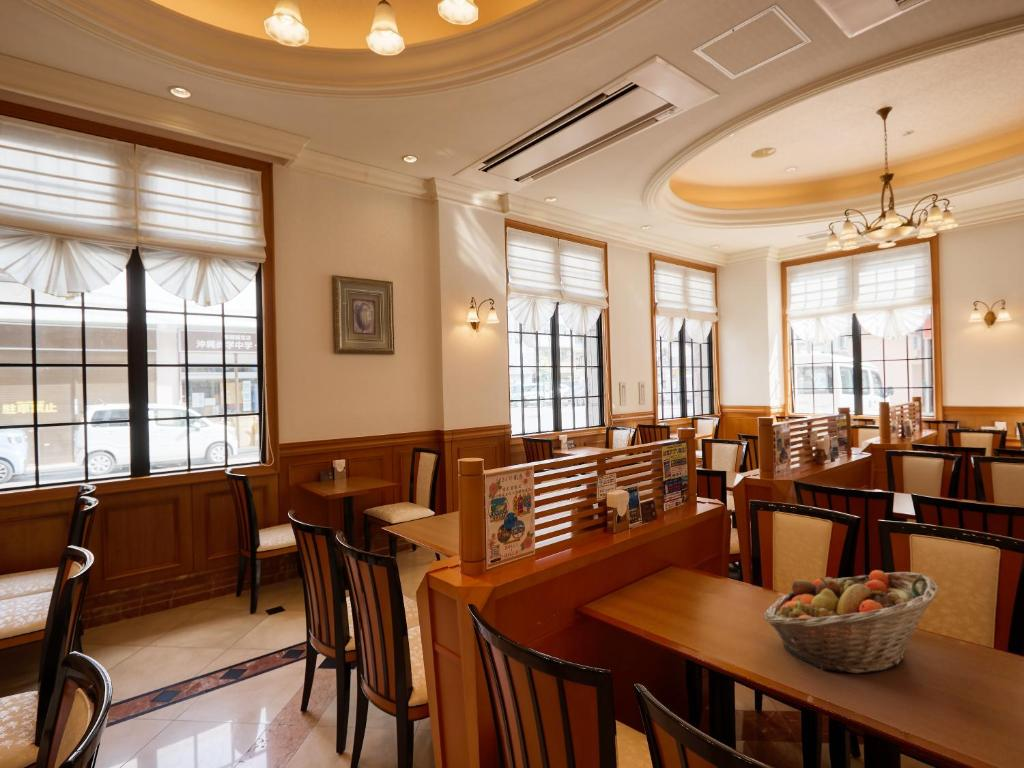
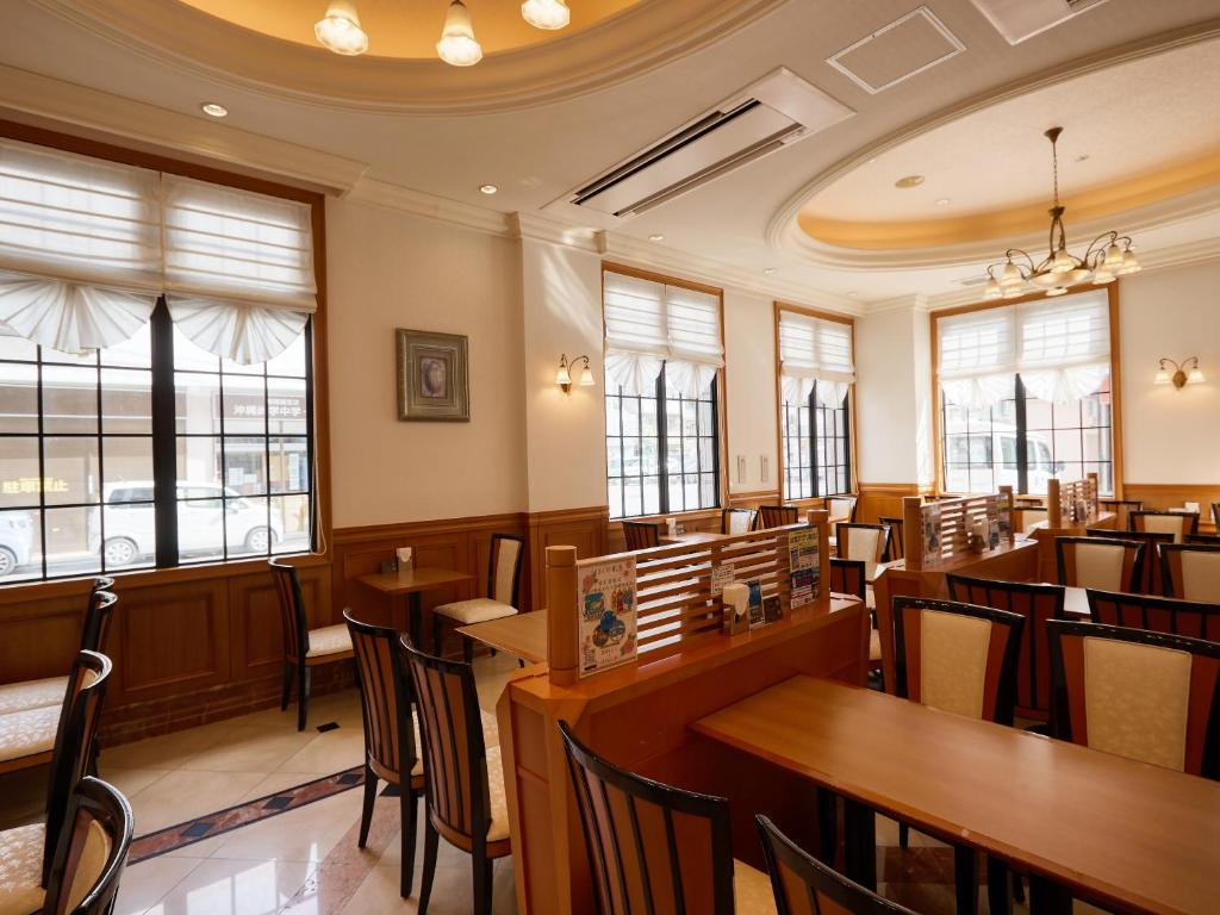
- fruit basket [763,569,939,674]
